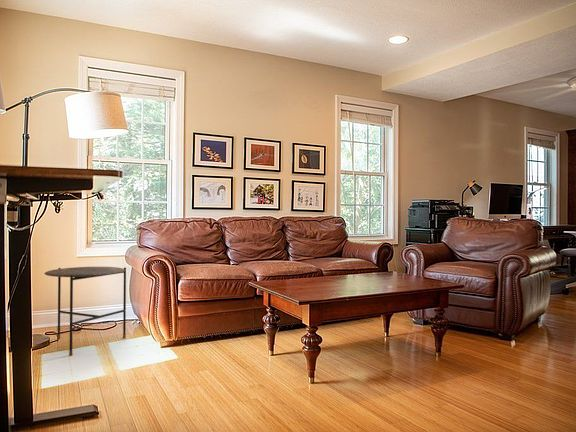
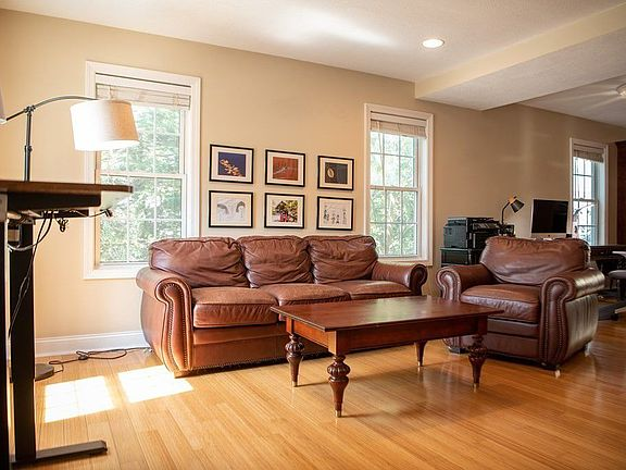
- side table [44,266,127,356]
